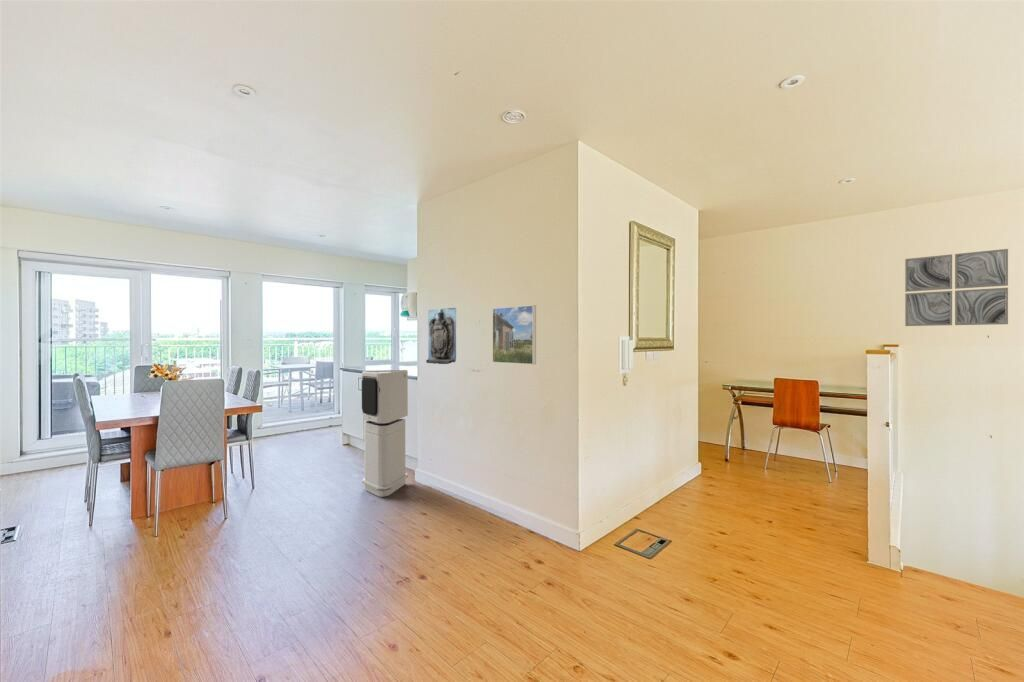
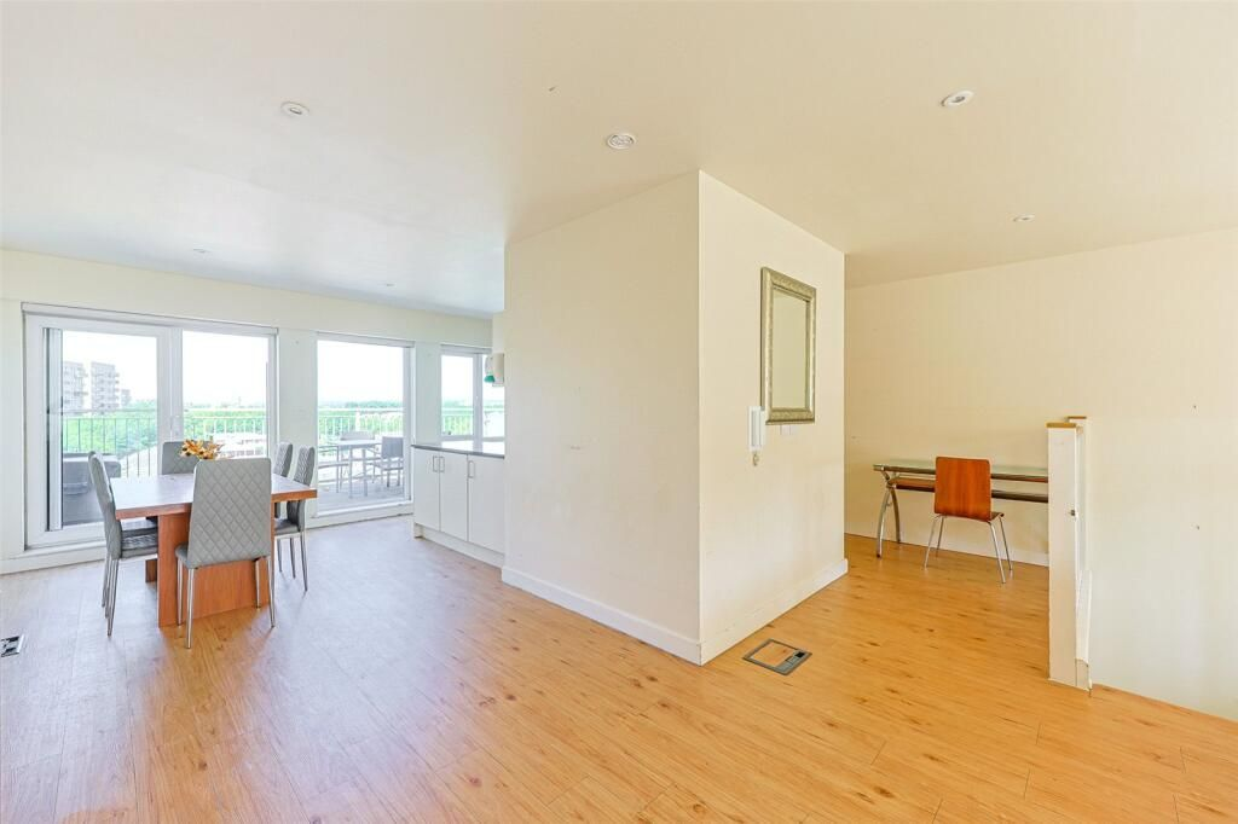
- wall art [904,248,1009,327]
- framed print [492,304,537,365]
- wall sculpture [425,307,457,365]
- air purifier [361,369,409,498]
